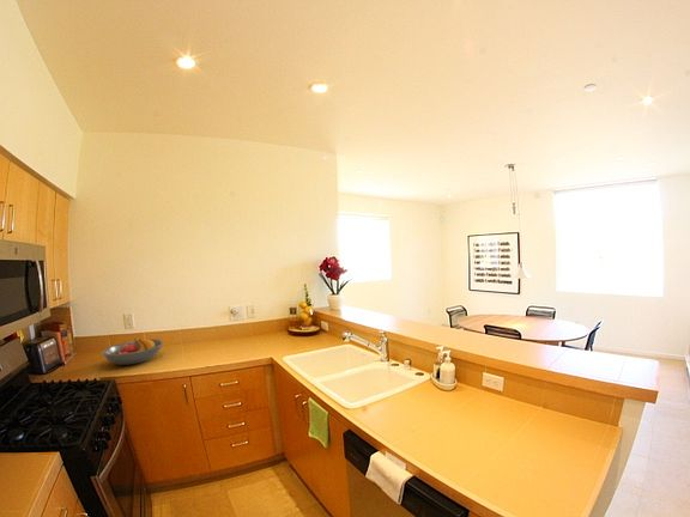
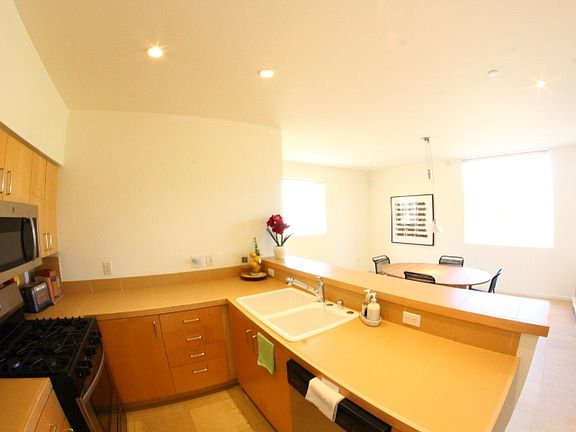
- fruit bowl [101,337,164,366]
